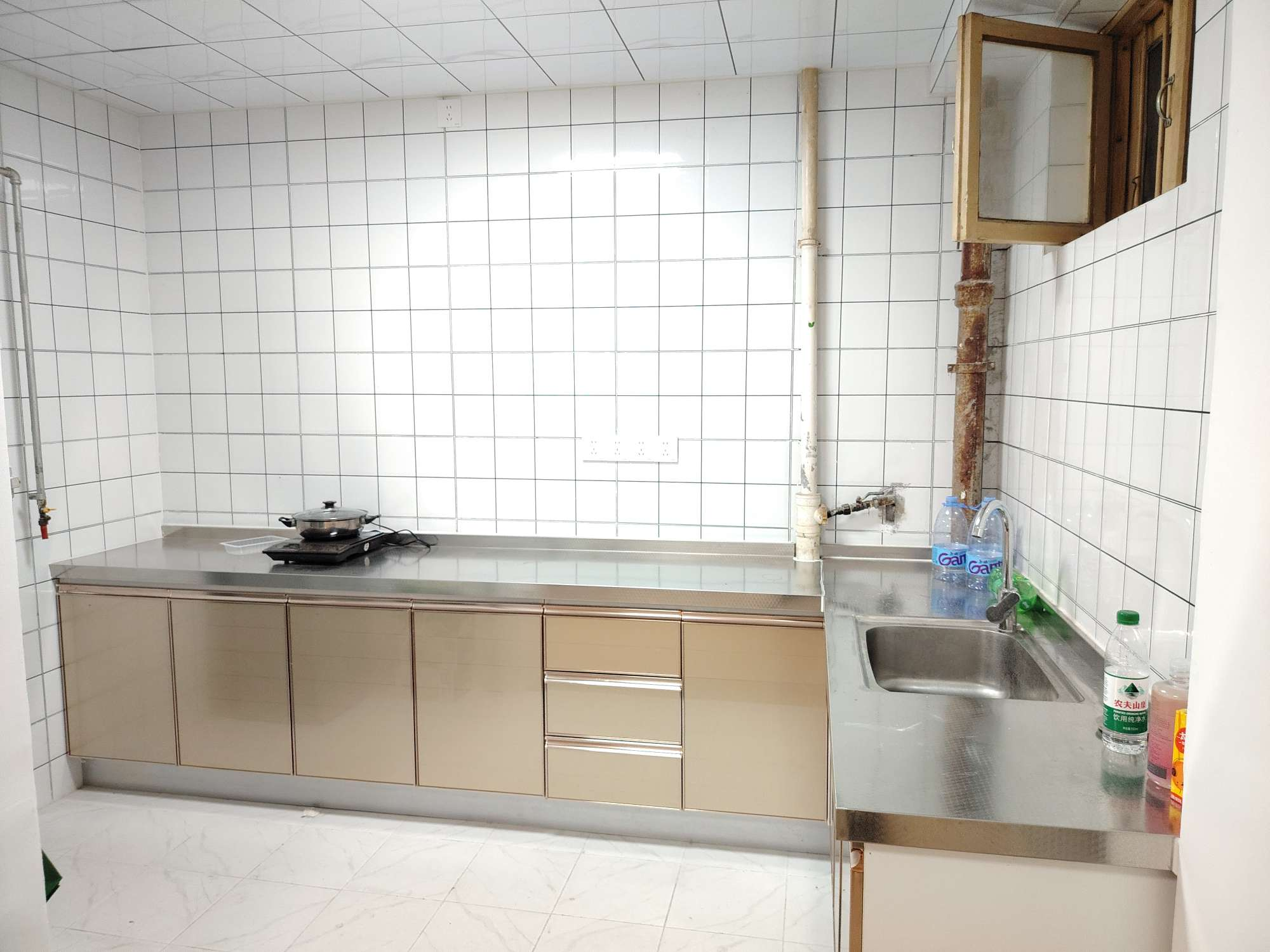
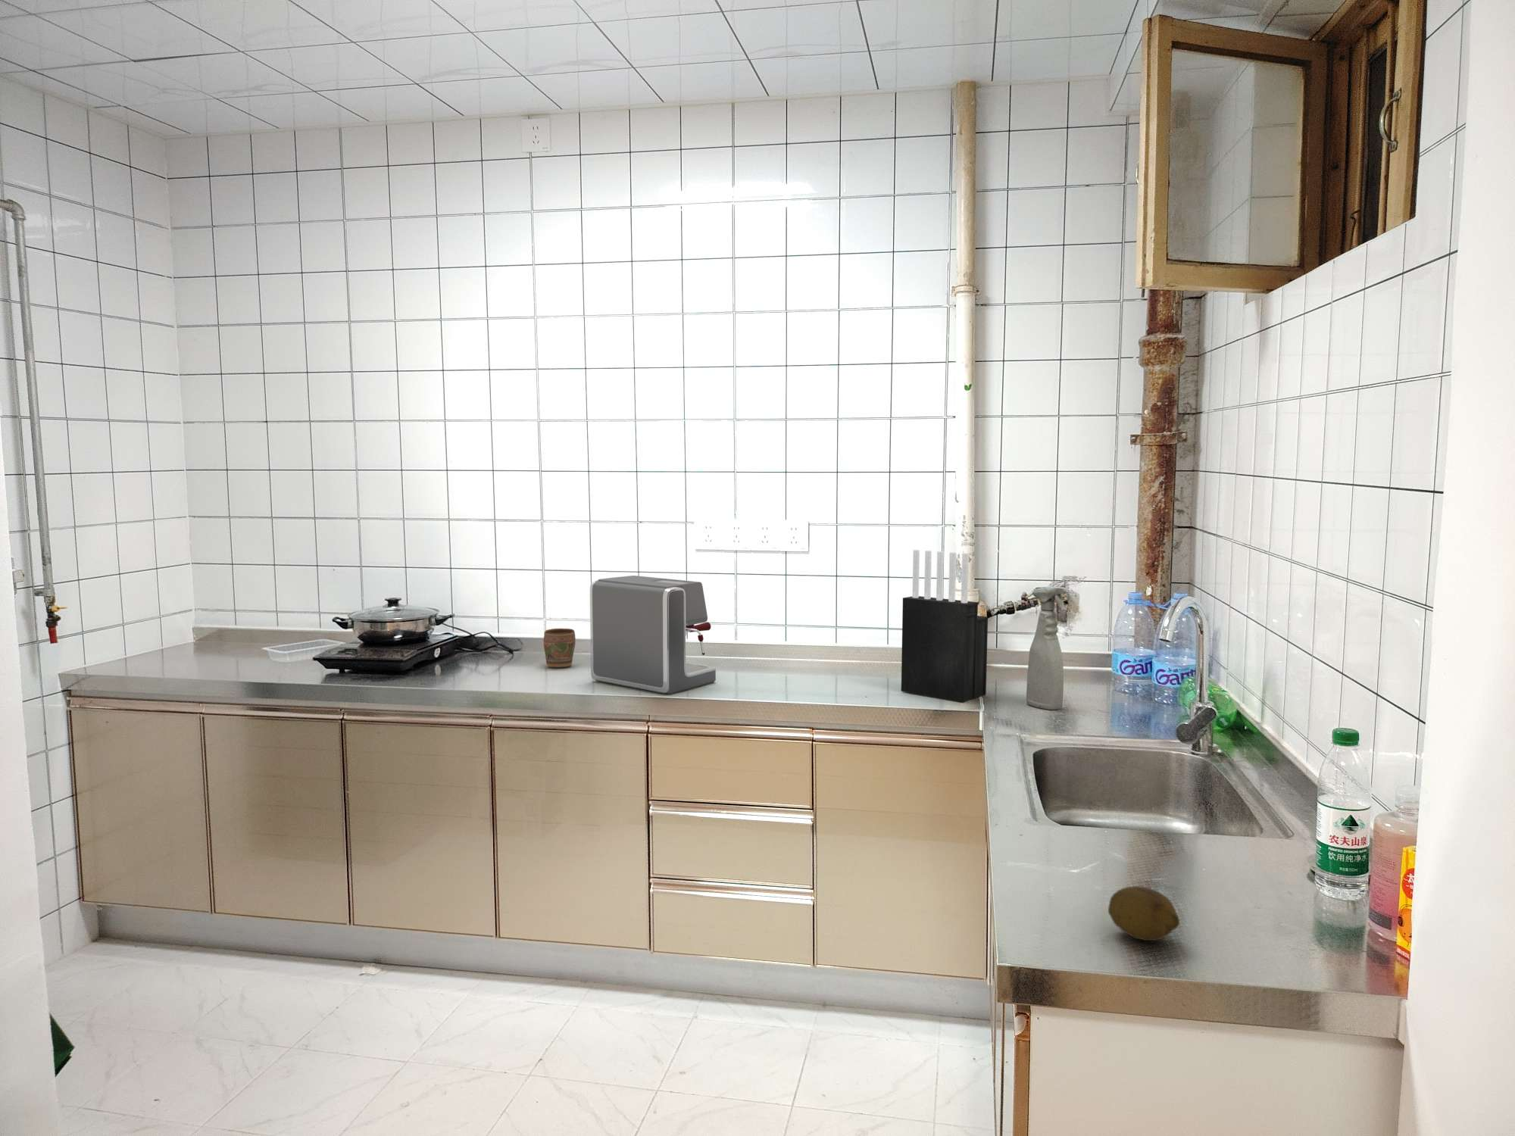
+ spray bottle [1026,586,1068,710]
+ fruit [1107,885,1180,941]
+ mug [543,628,576,668]
+ knife block [901,549,989,703]
+ coffee maker [589,575,717,696]
